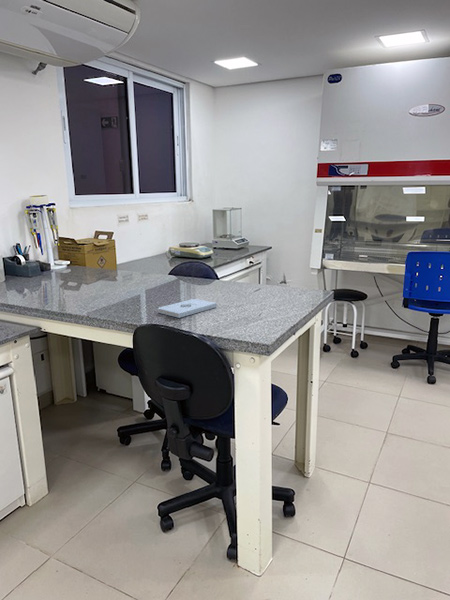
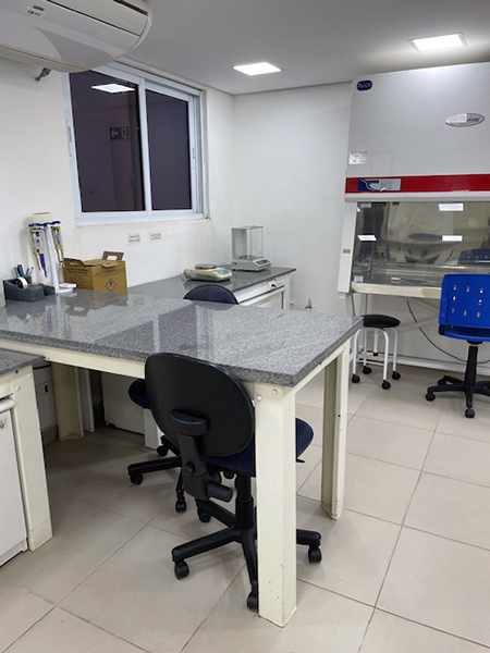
- notepad [157,298,218,319]
